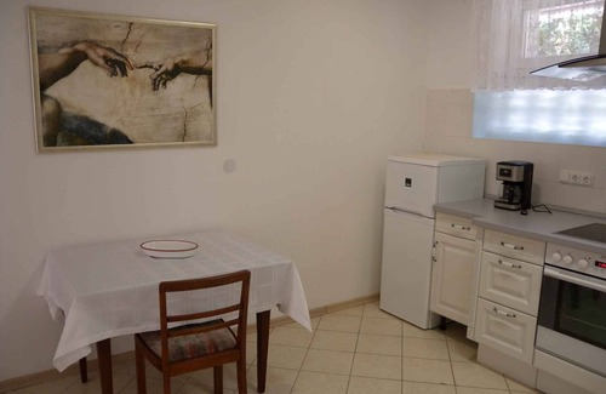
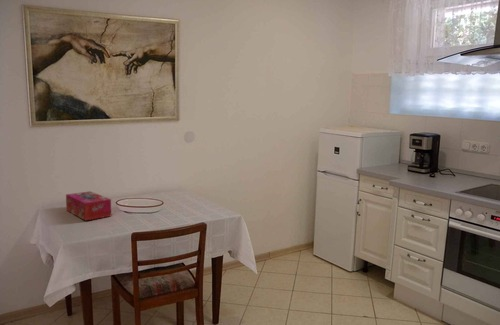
+ tissue box [65,190,112,222]
